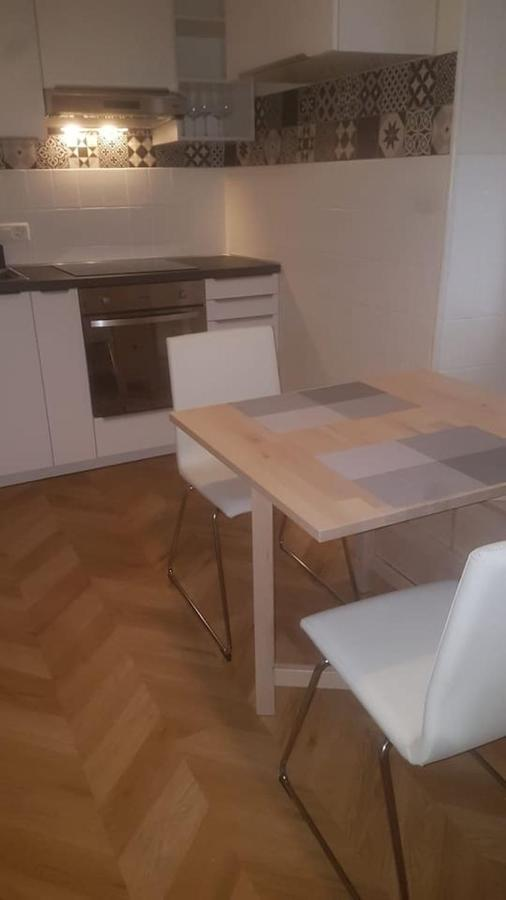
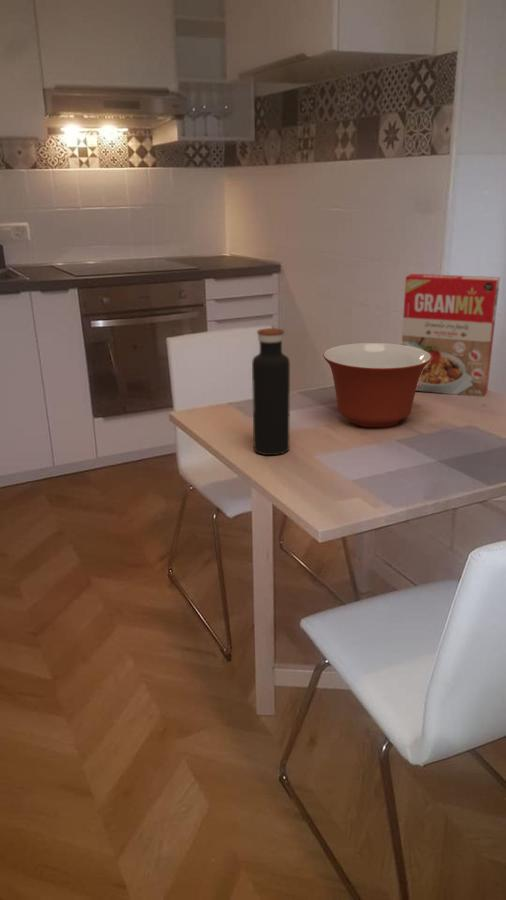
+ cereal box [401,273,501,398]
+ water bottle [251,327,291,456]
+ mixing bowl [322,342,432,428]
